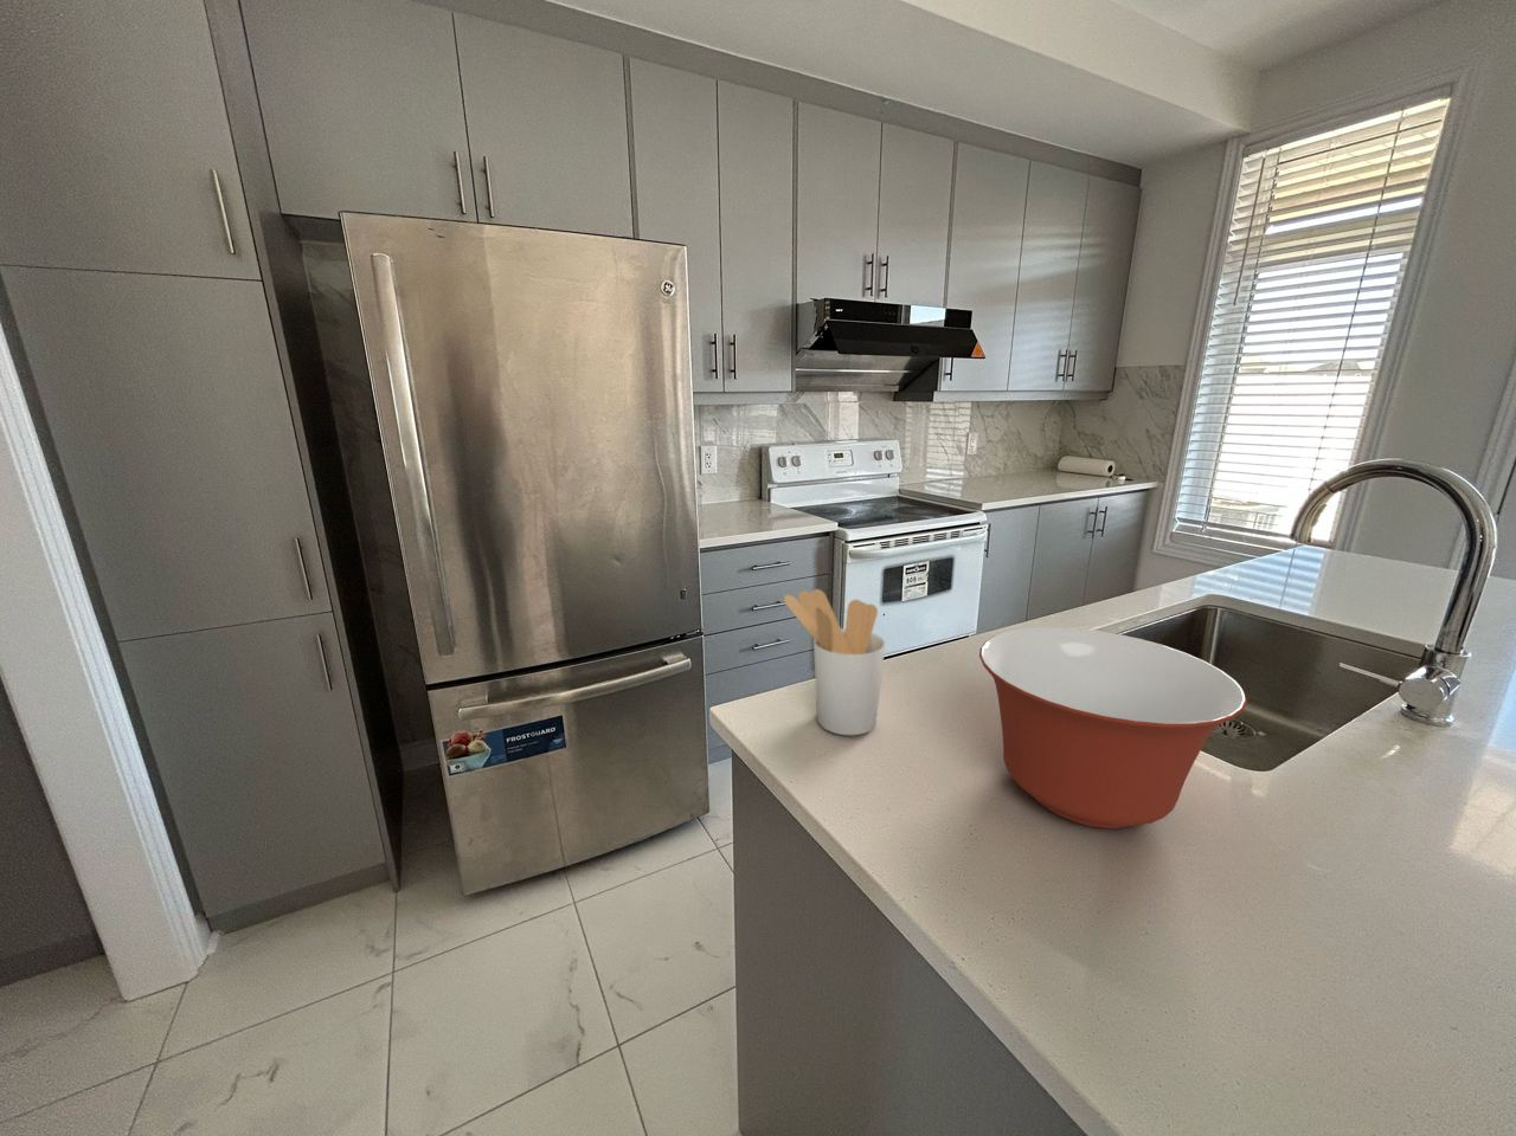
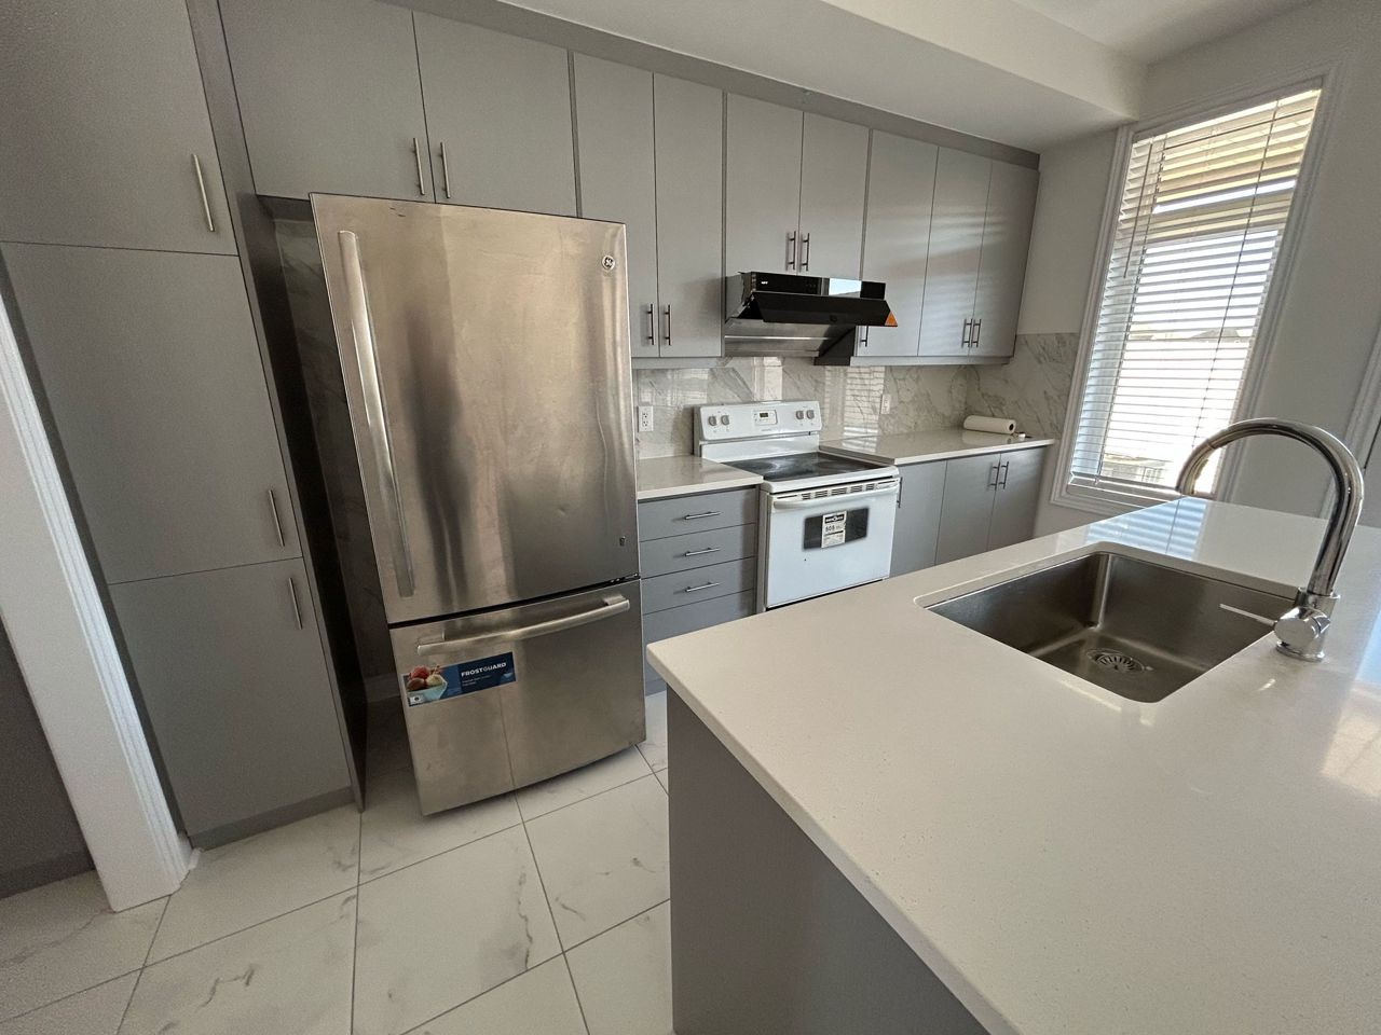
- mixing bowl [979,626,1249,829]
- utensil holder [783,588,886,736]
